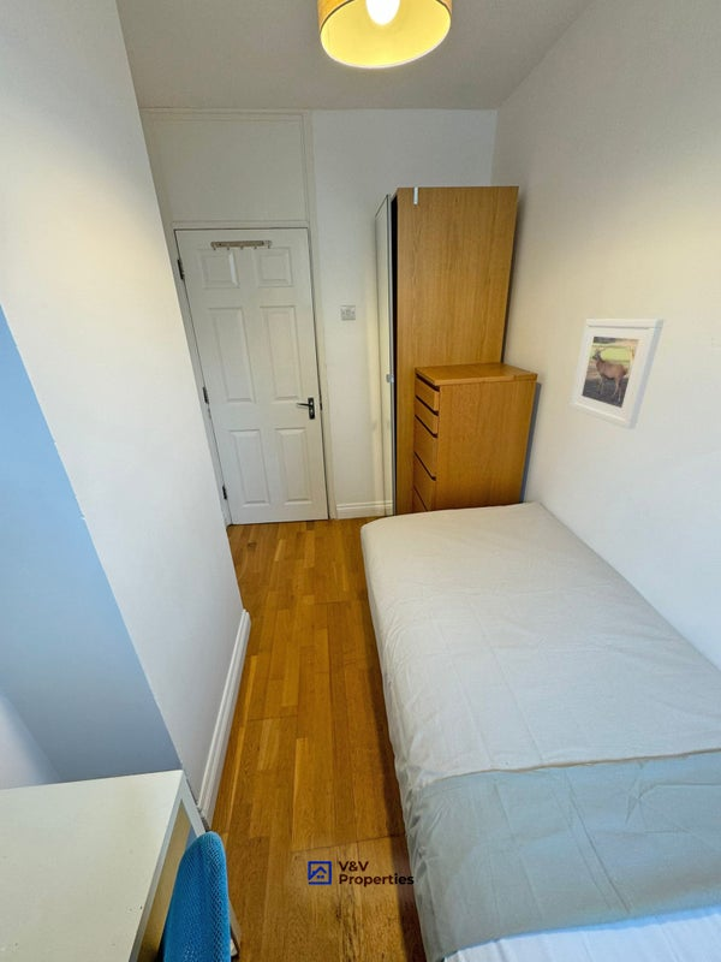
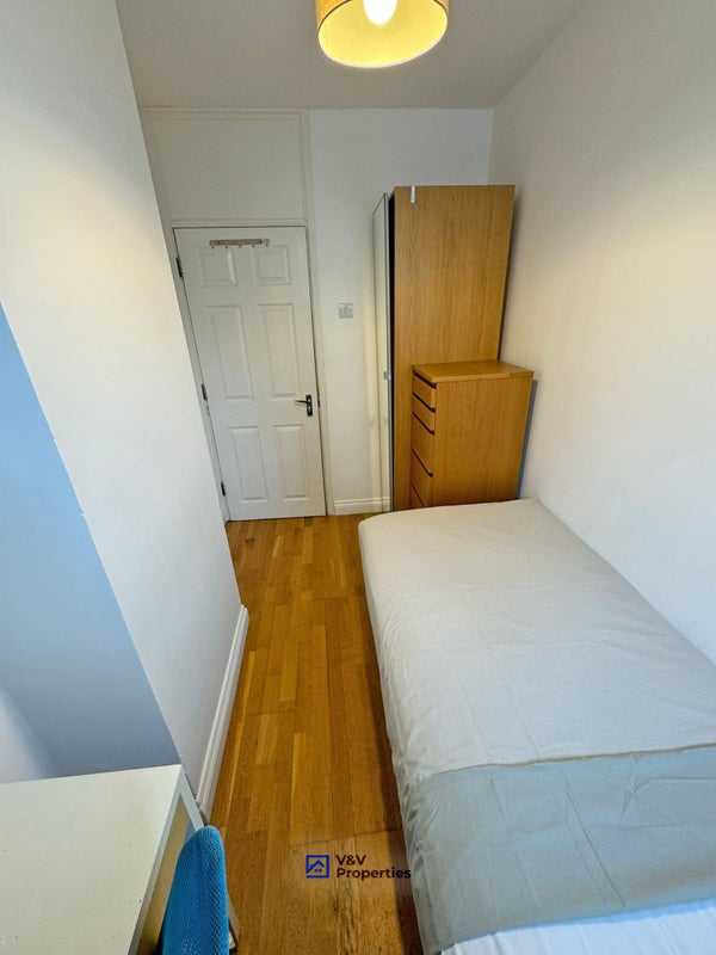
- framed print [568,317,665,430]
